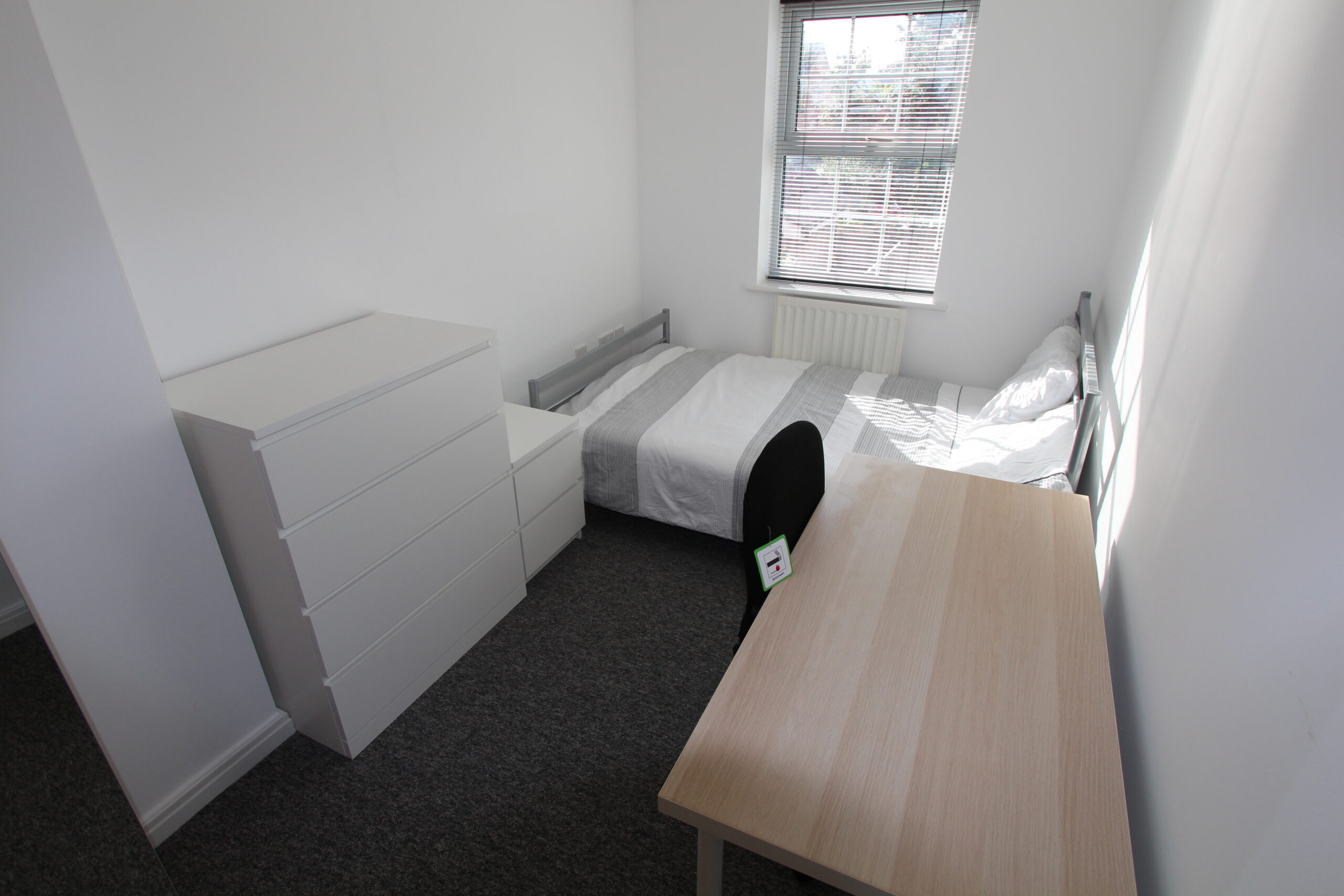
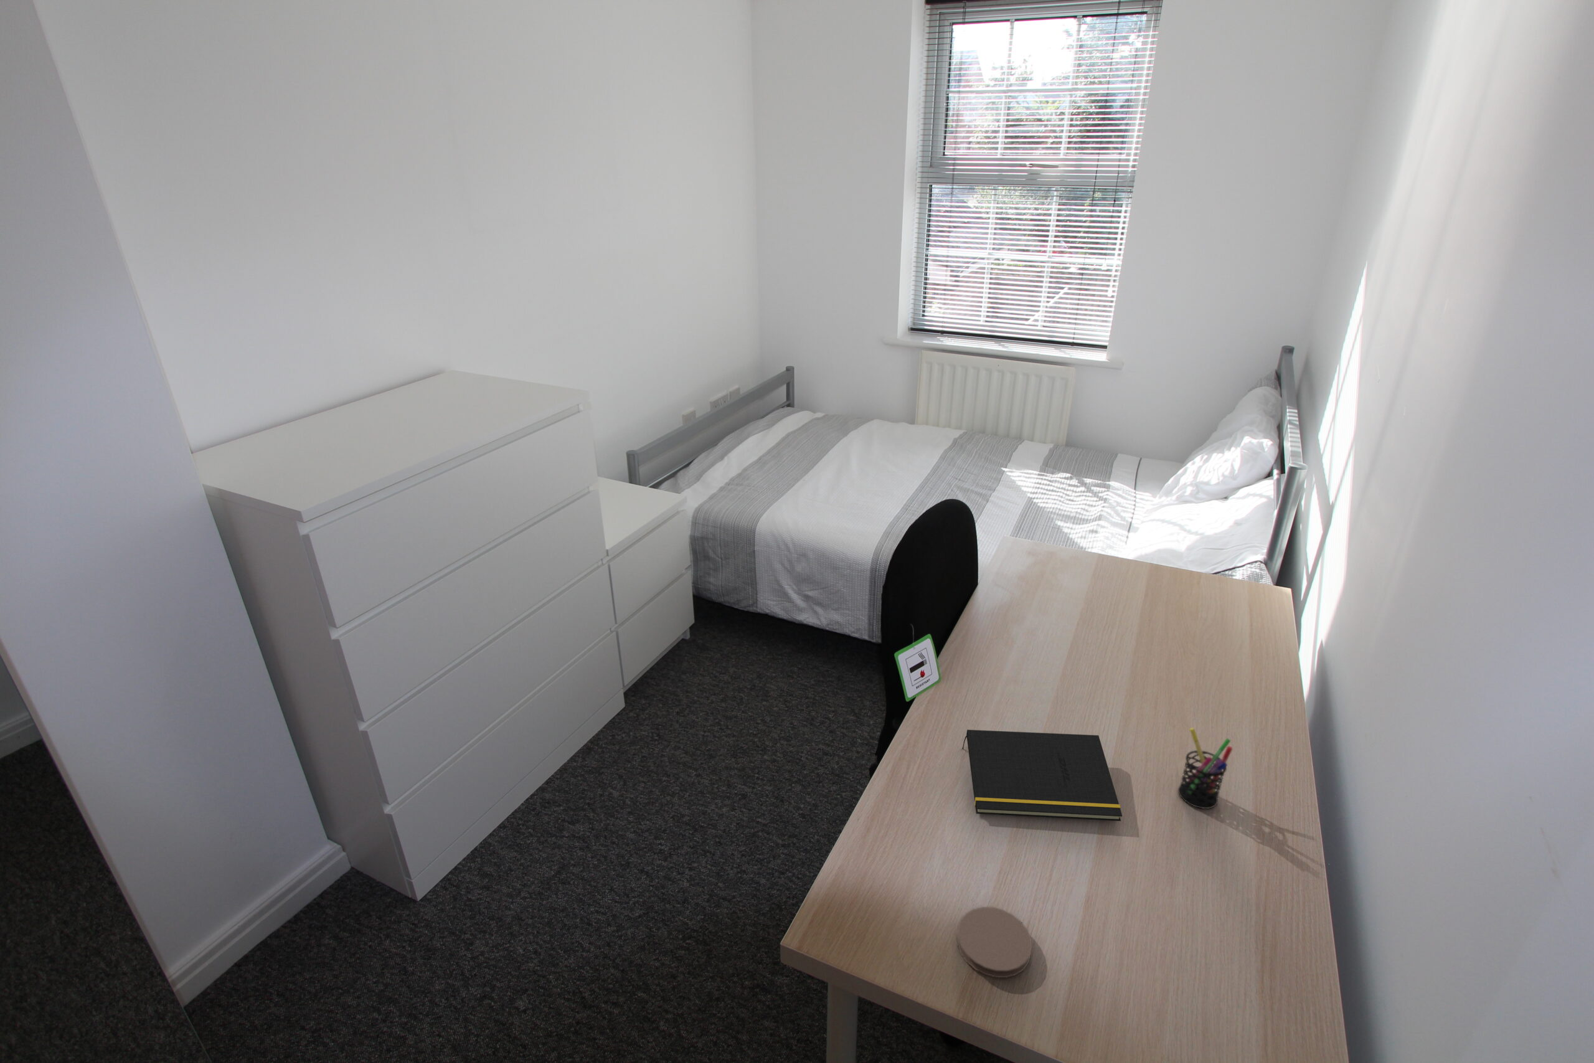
+ coaster [956,906,1033,979]
+ notepad [962,730,1123,821]
+ pen holder [1178,727,1232,809]
